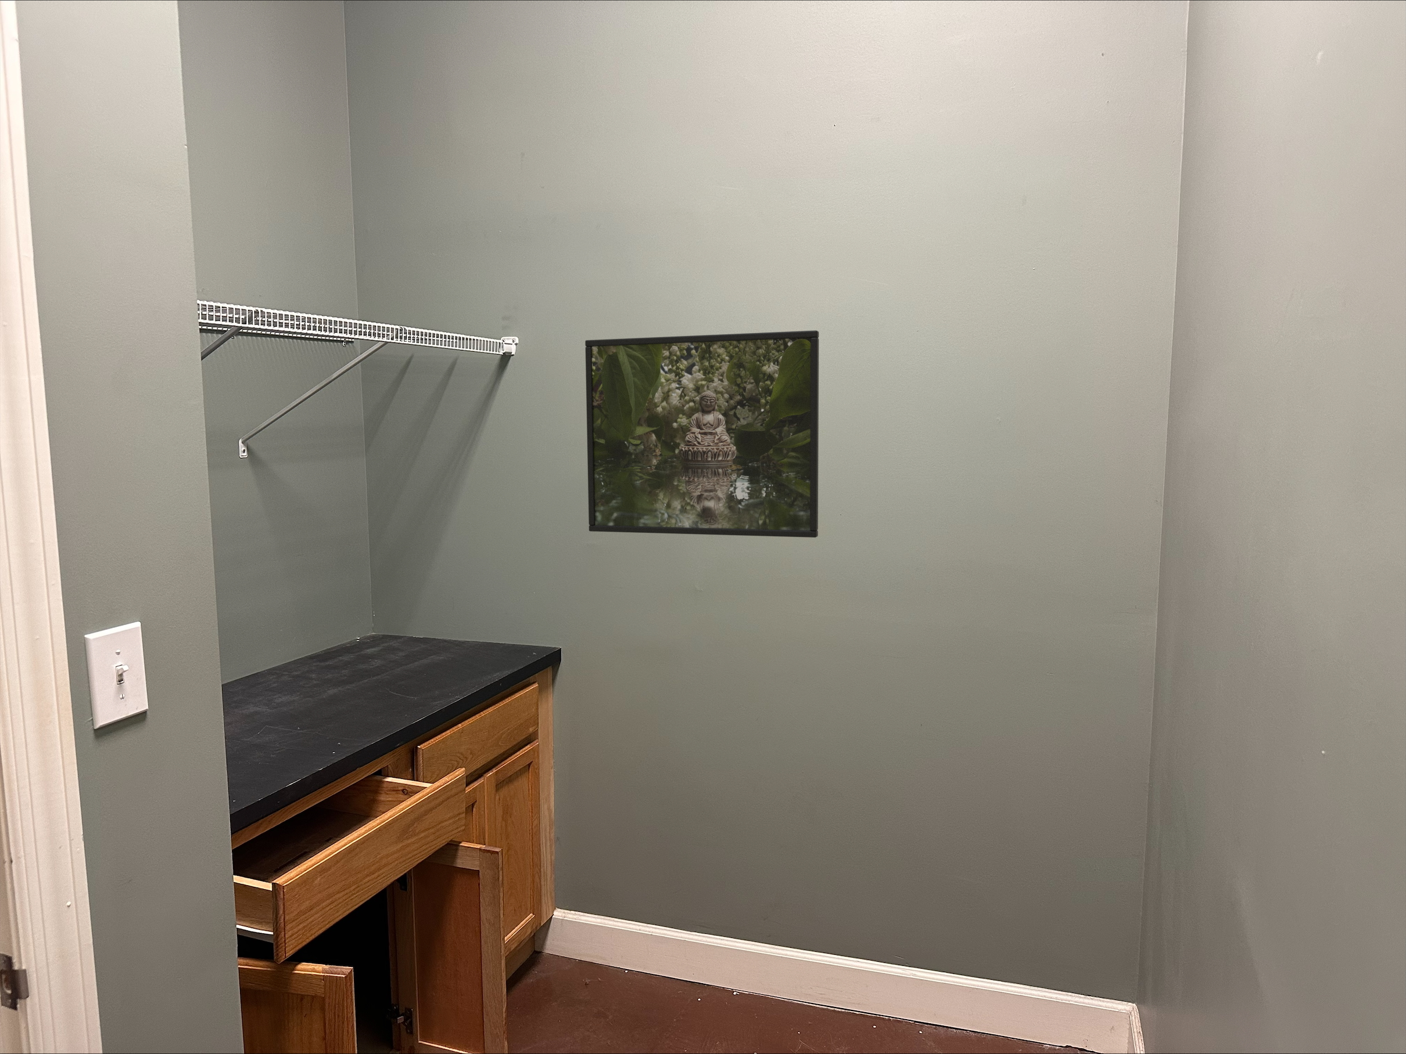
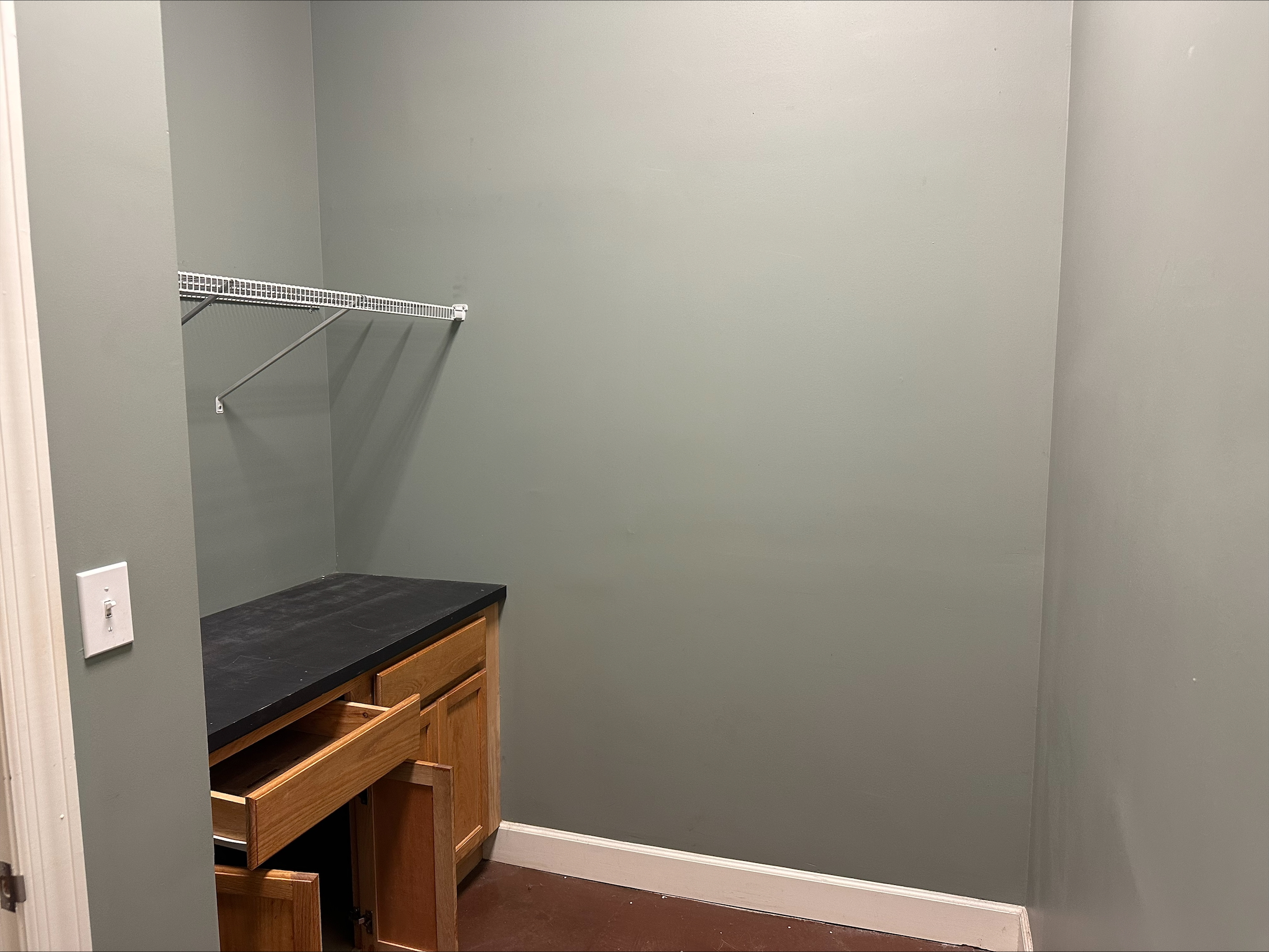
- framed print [585,330,819,538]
